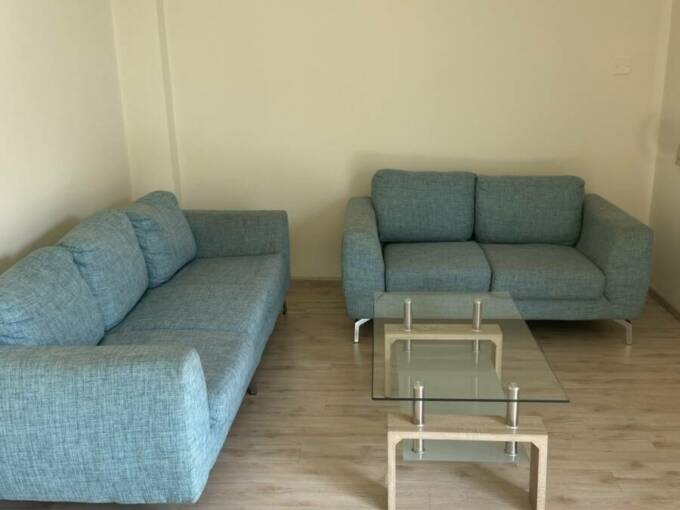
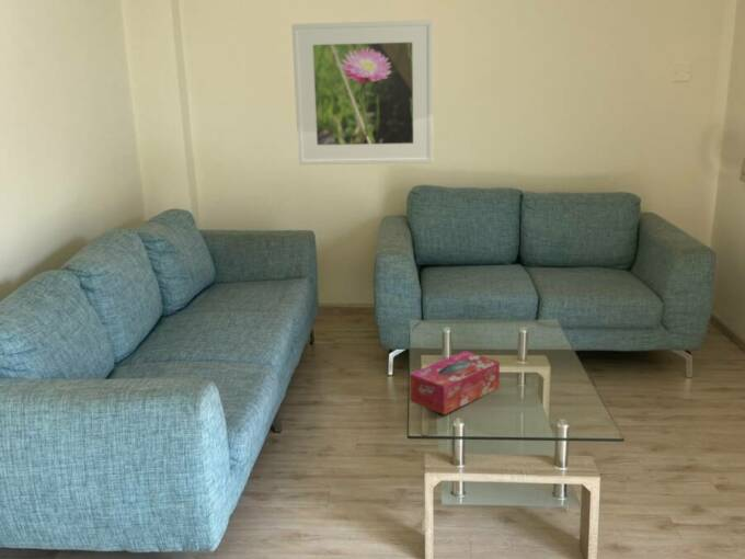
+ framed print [290,19,434,166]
+ tissue box [409,350,501,415]
